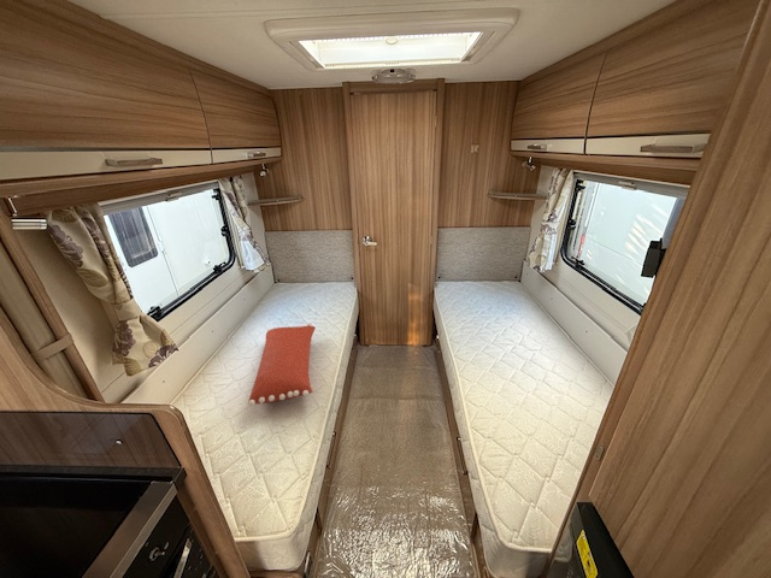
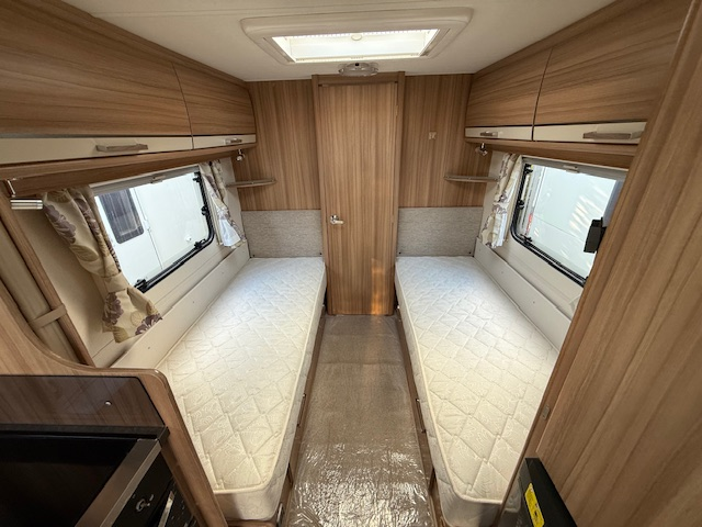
- pillow [247,323,317,407]
